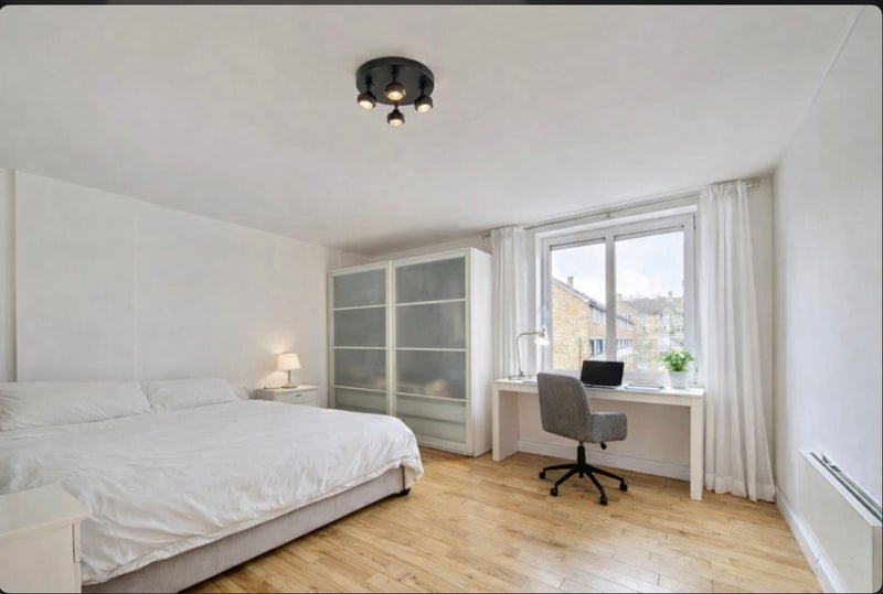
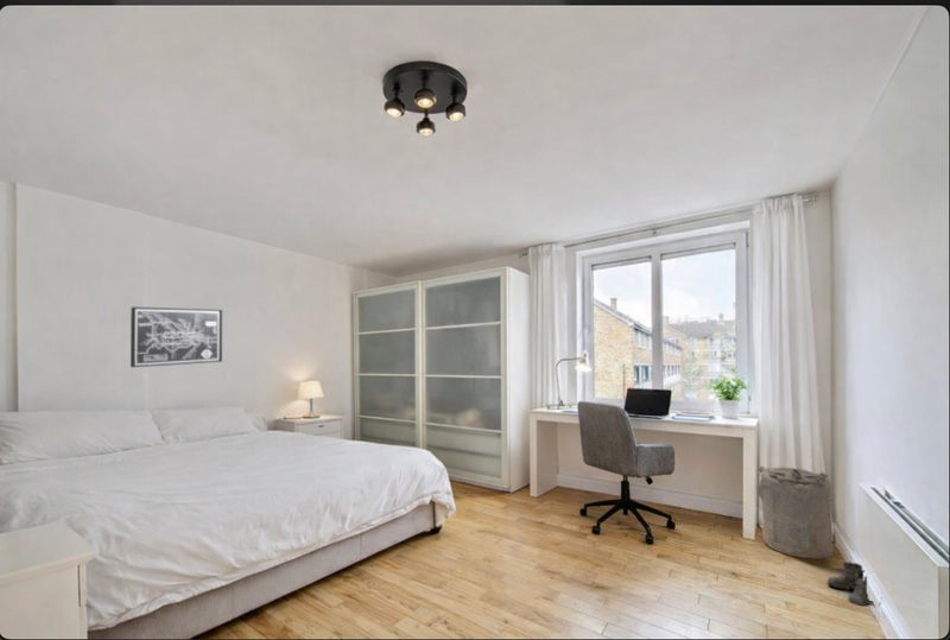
+ laundry hamper [755,464,834,559]
+ wall art [129,305,223,368]
+ boots [826,560,872,607]
